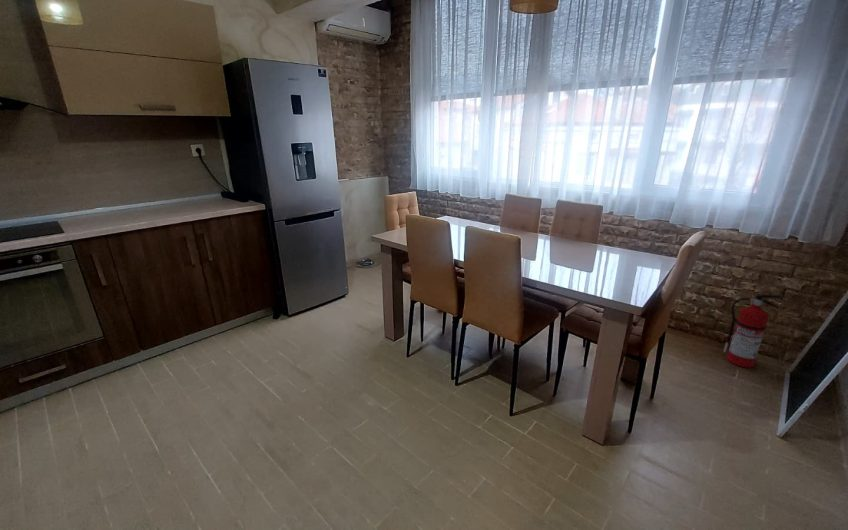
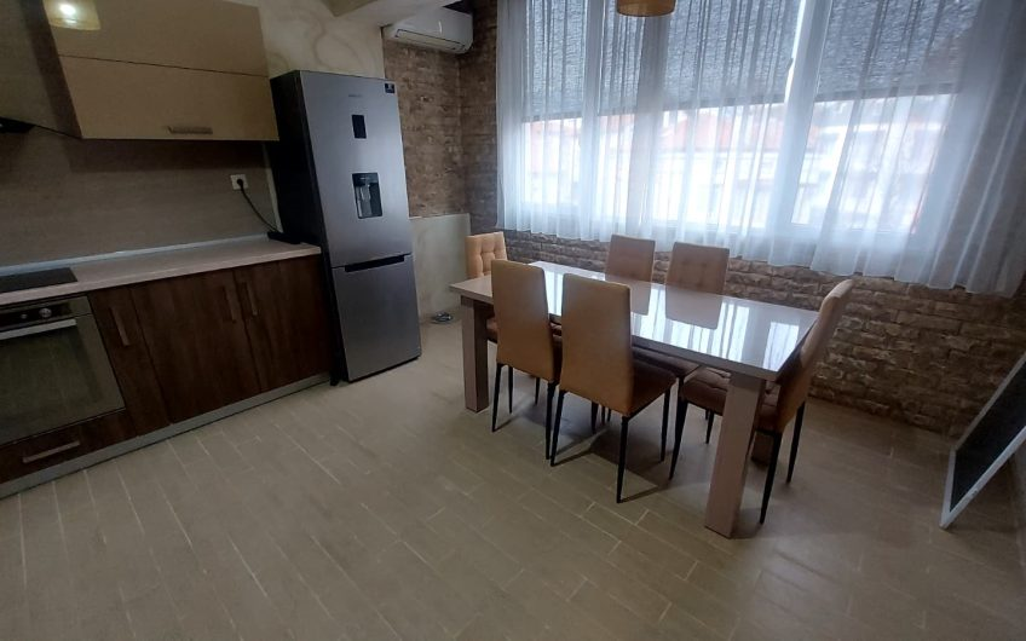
- fire extinguisher [723,294,785,369]
